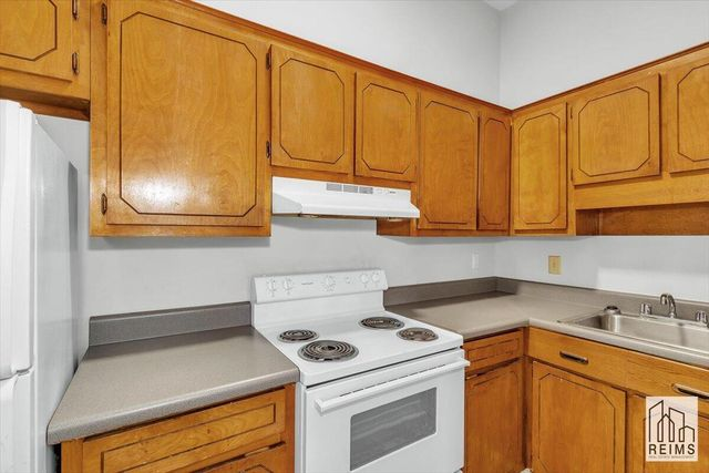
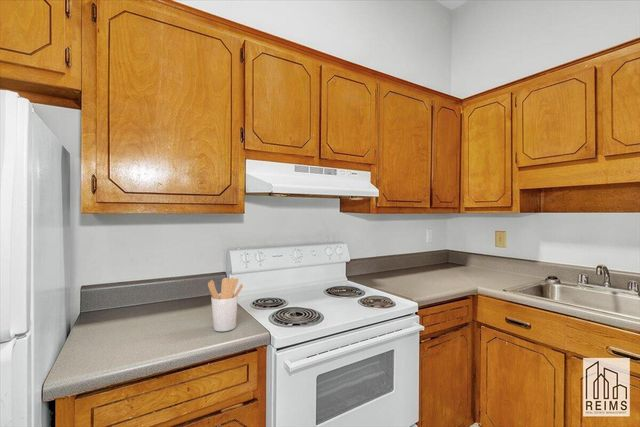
+ utensil holder [207,277,244,332]
